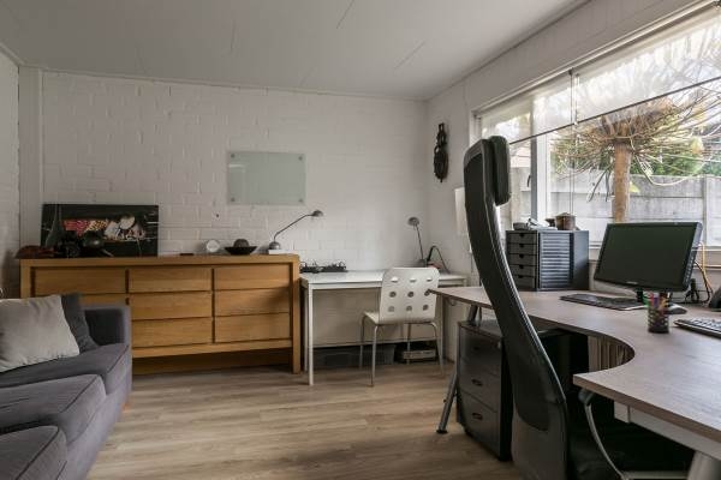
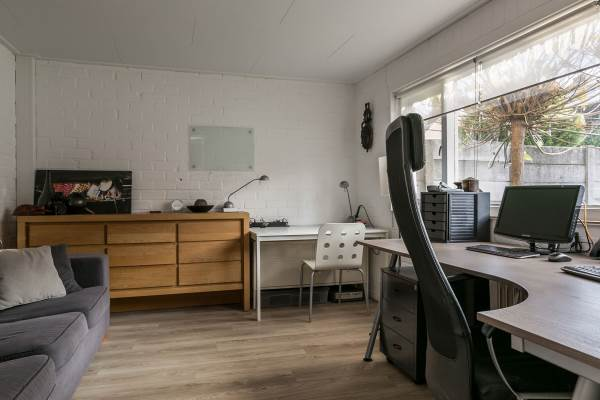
- pen holder [643,292,671,334]
